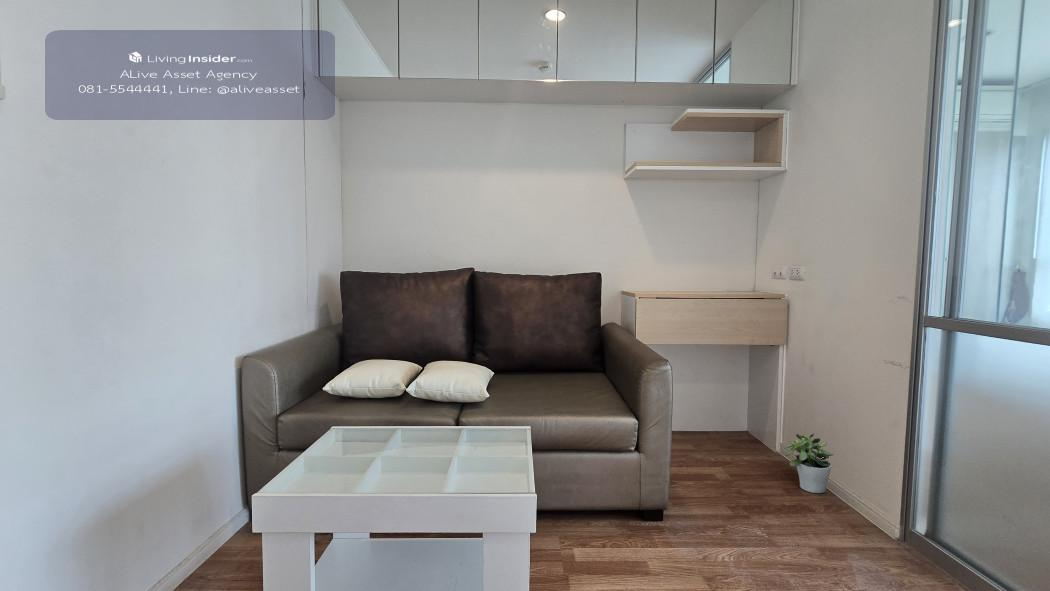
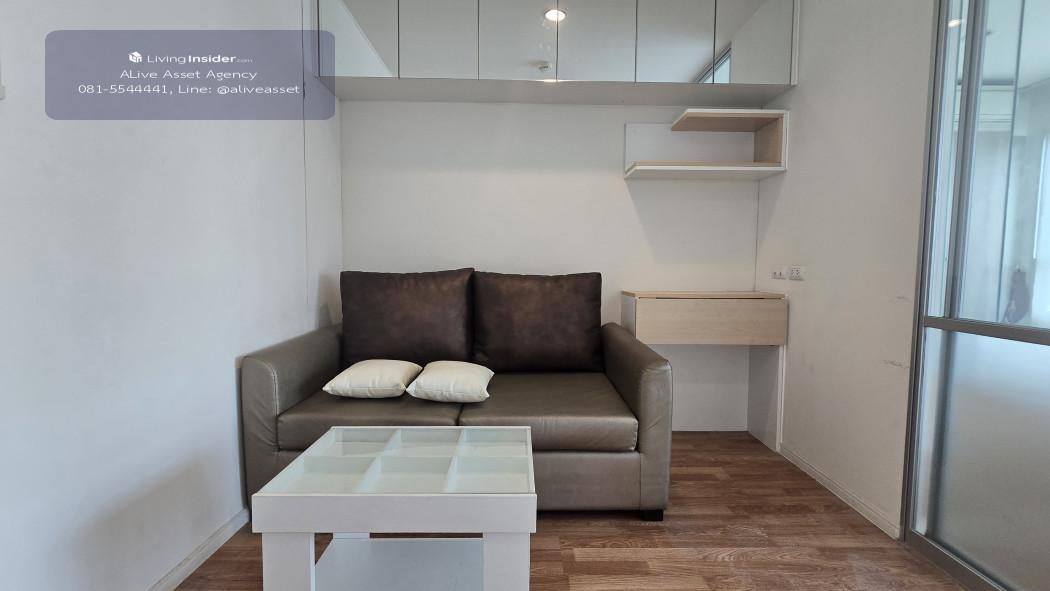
- potted plant [784,433,835,494]
